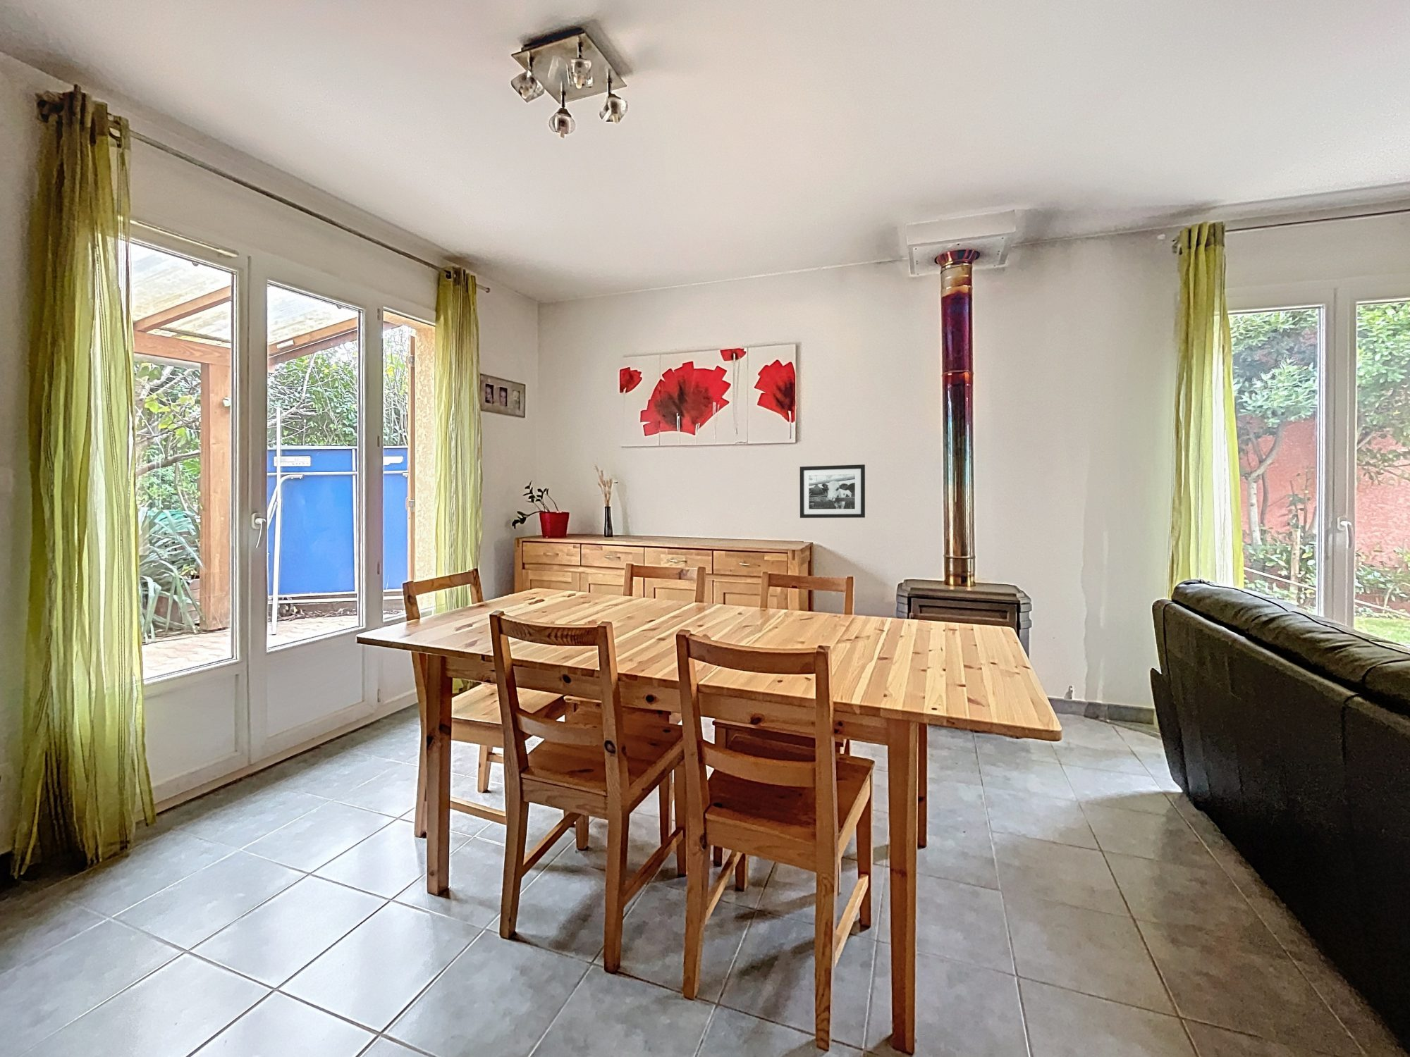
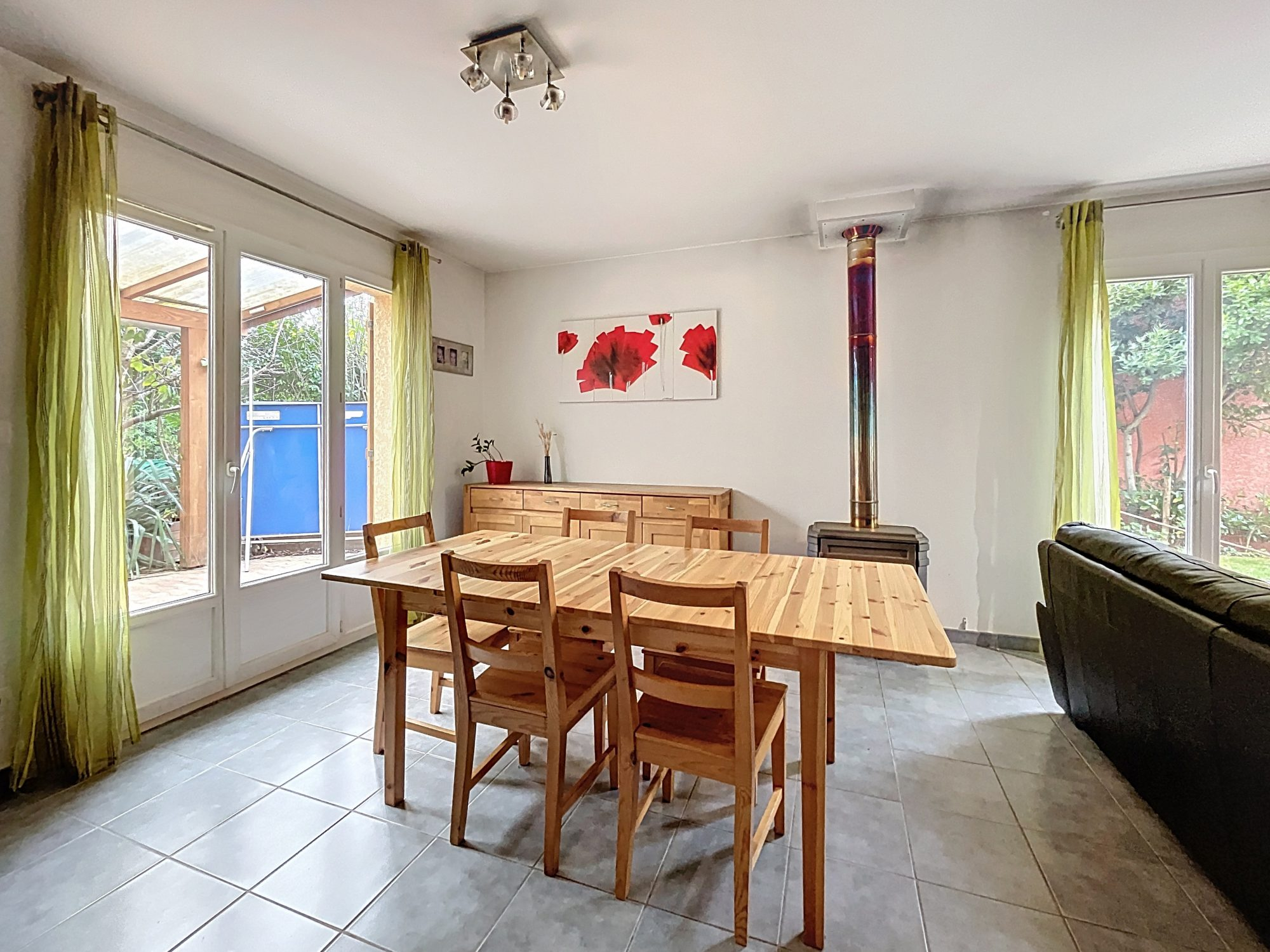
- picture frame [799,464,866,519]
